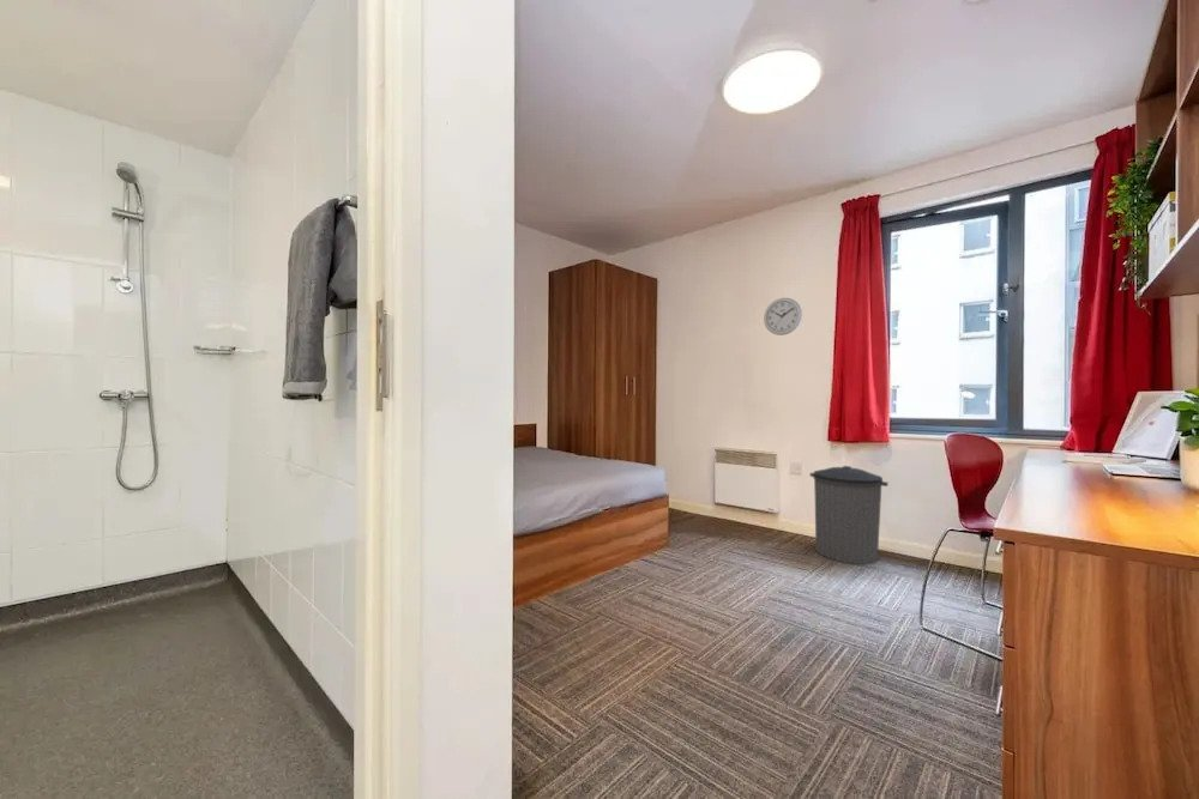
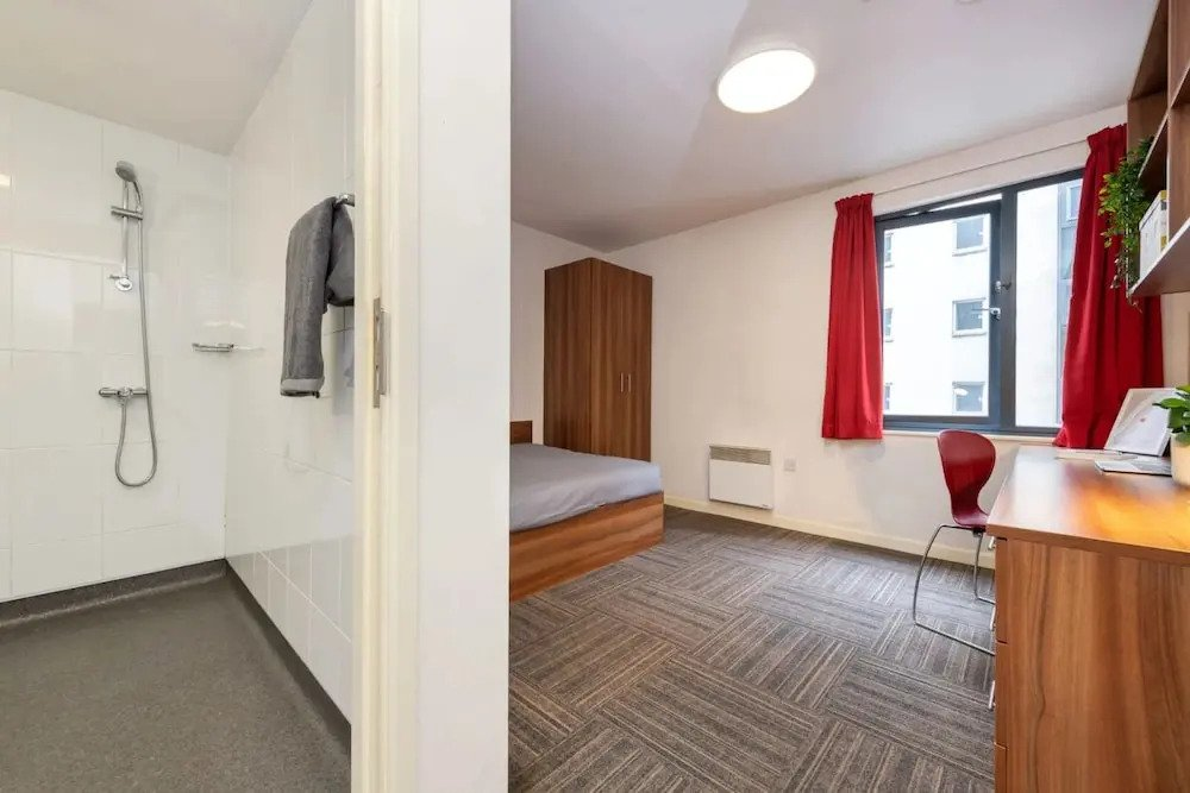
- trash can [809,465,890,565]
- wall clock [763,297,803,337]
